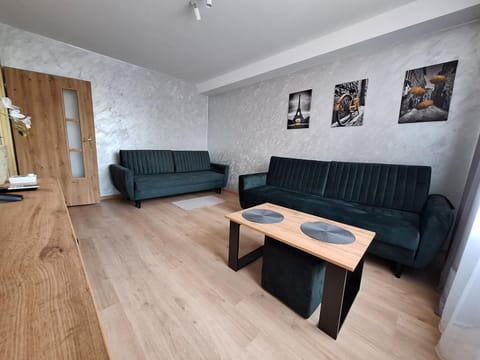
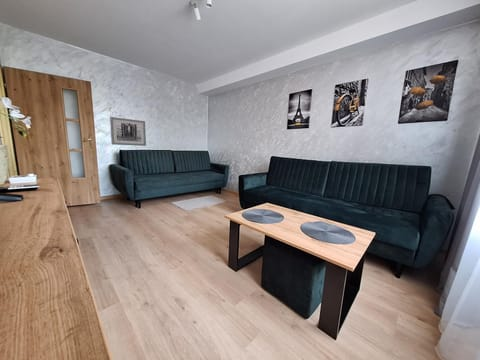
+ wall art [109,116,147,147]
